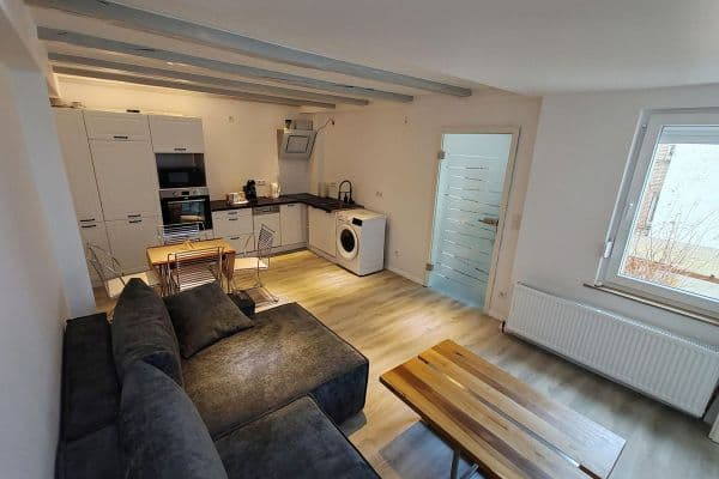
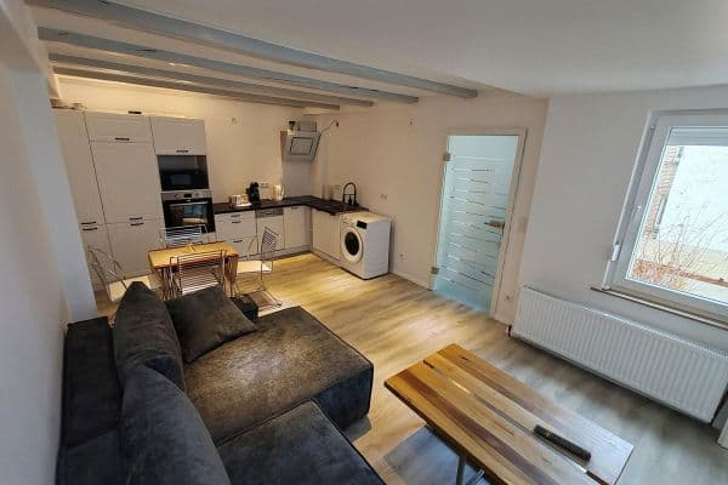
+ remote control [533,423,592,462]
